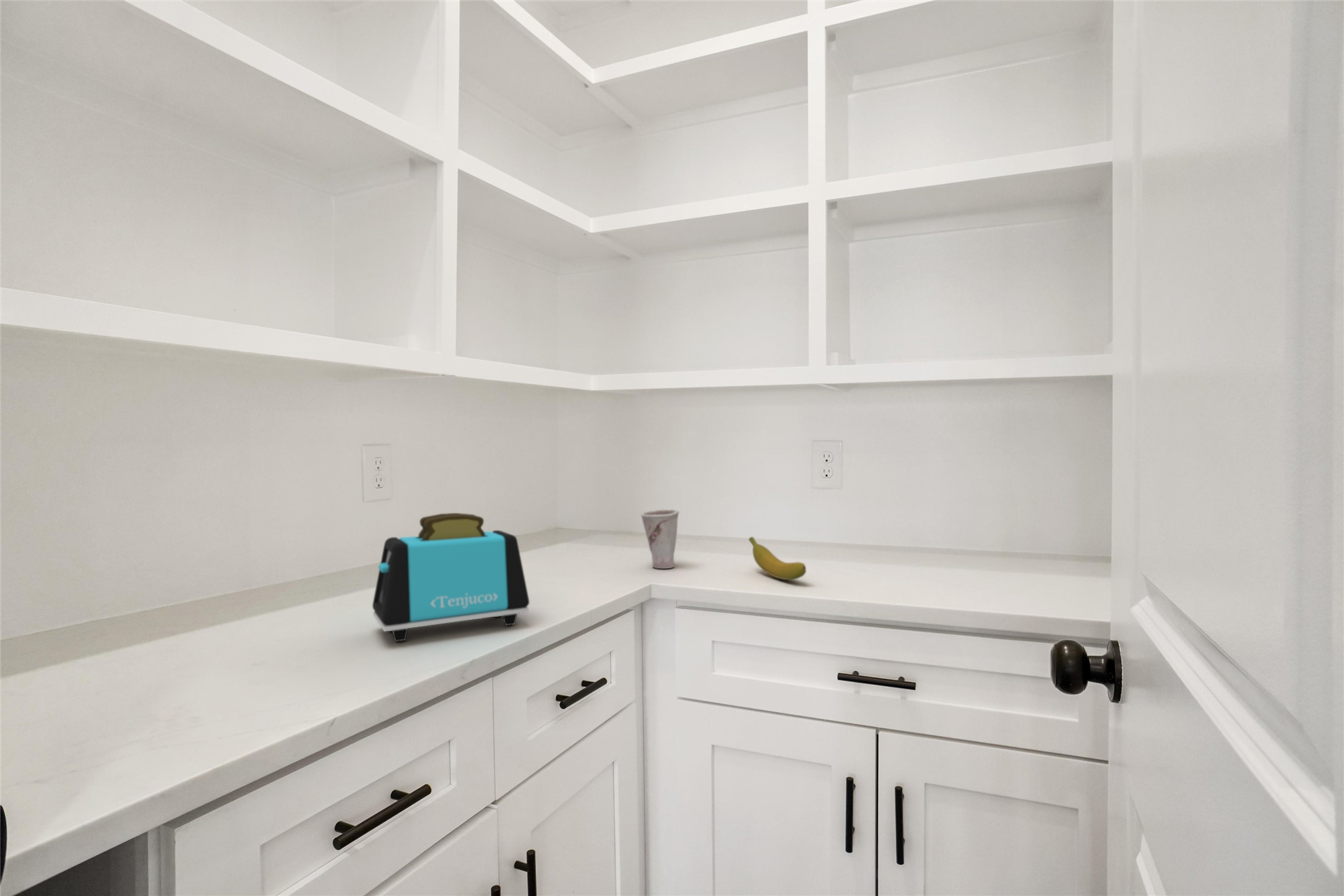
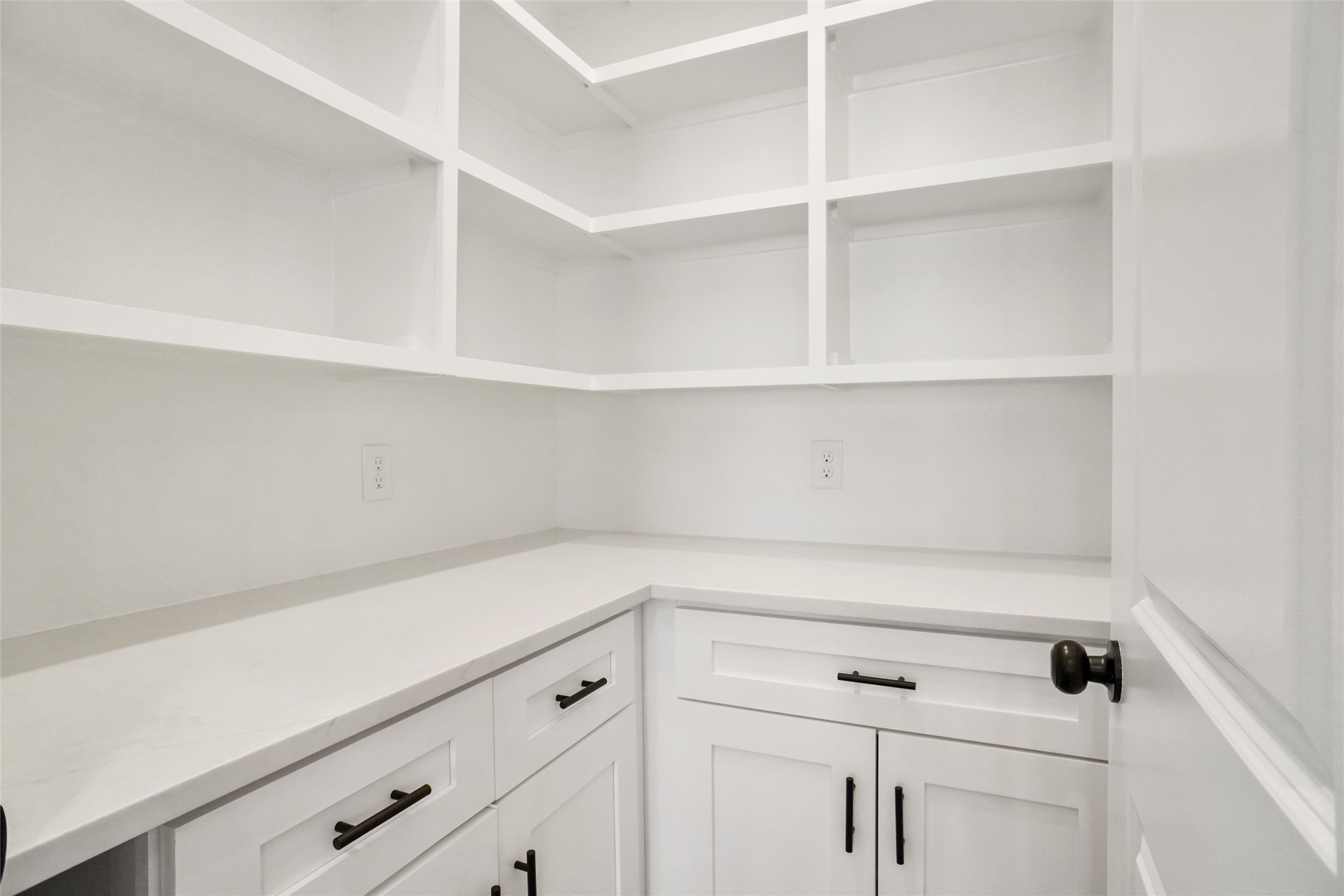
- cup [640,509,680,569]
- toaster [372,512,530,642]
- banana [748,536,806,580]
